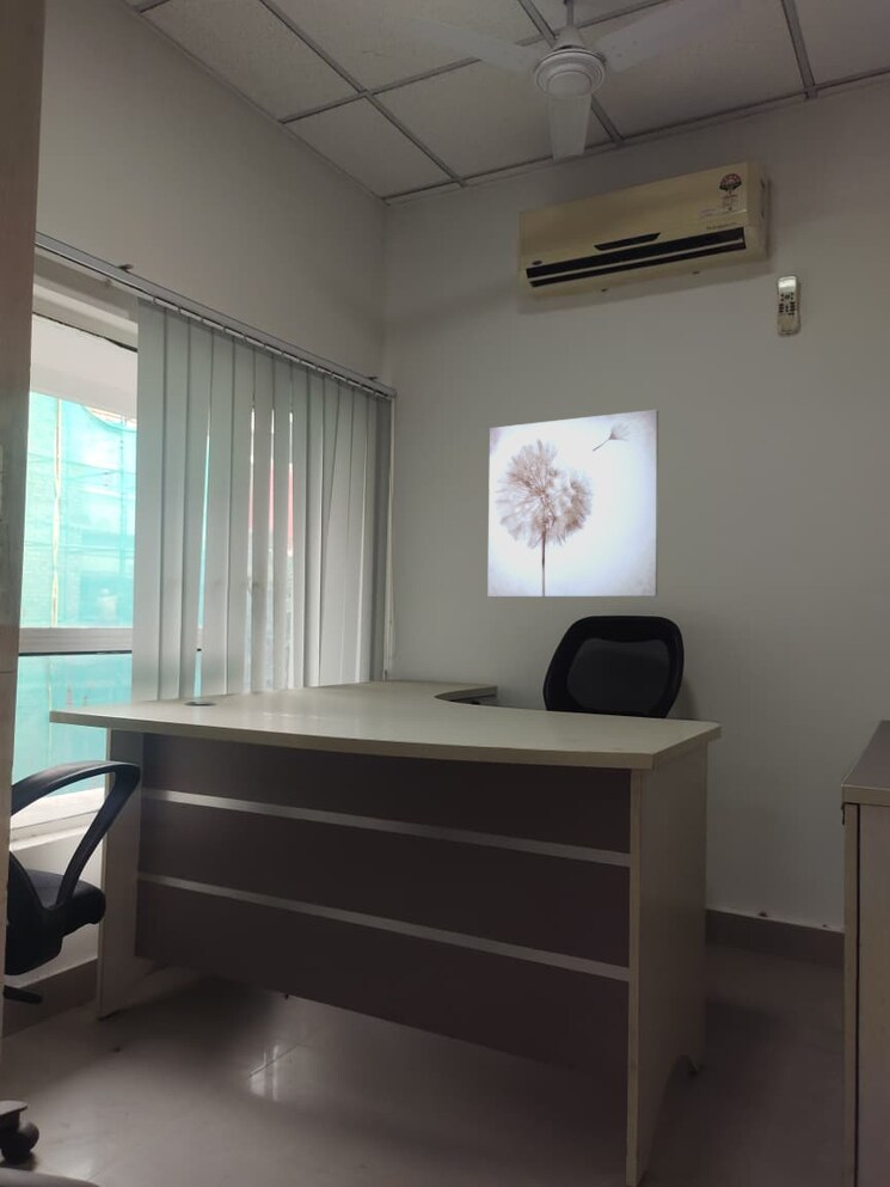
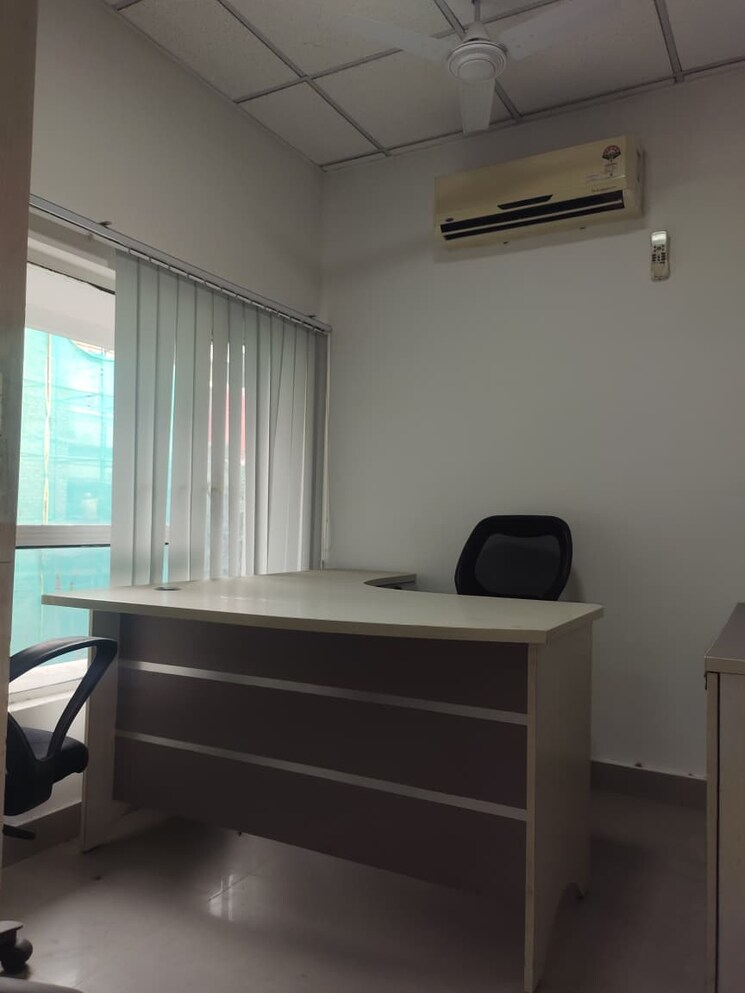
- wall art [486,409,659,598]
